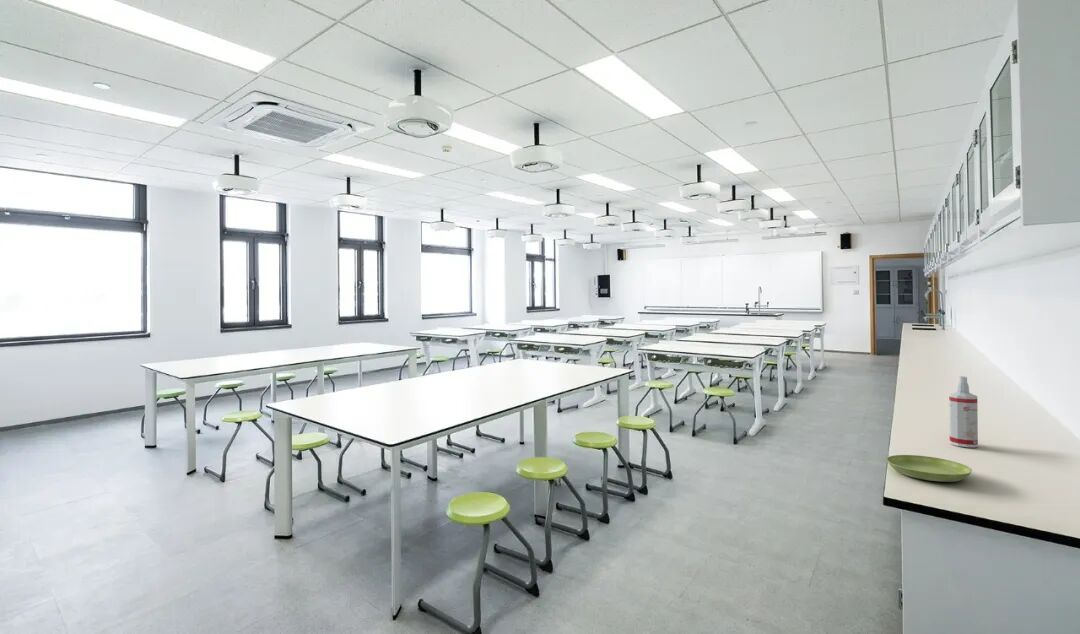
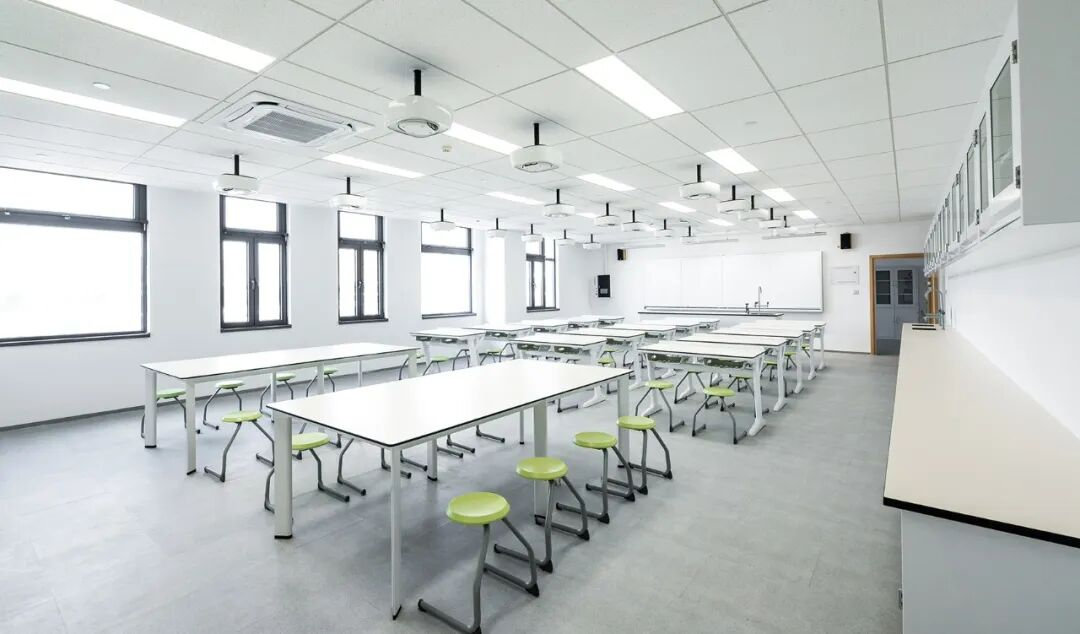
- spray bottle [948,375,979,448]
- saucer [886,454,973,483]
